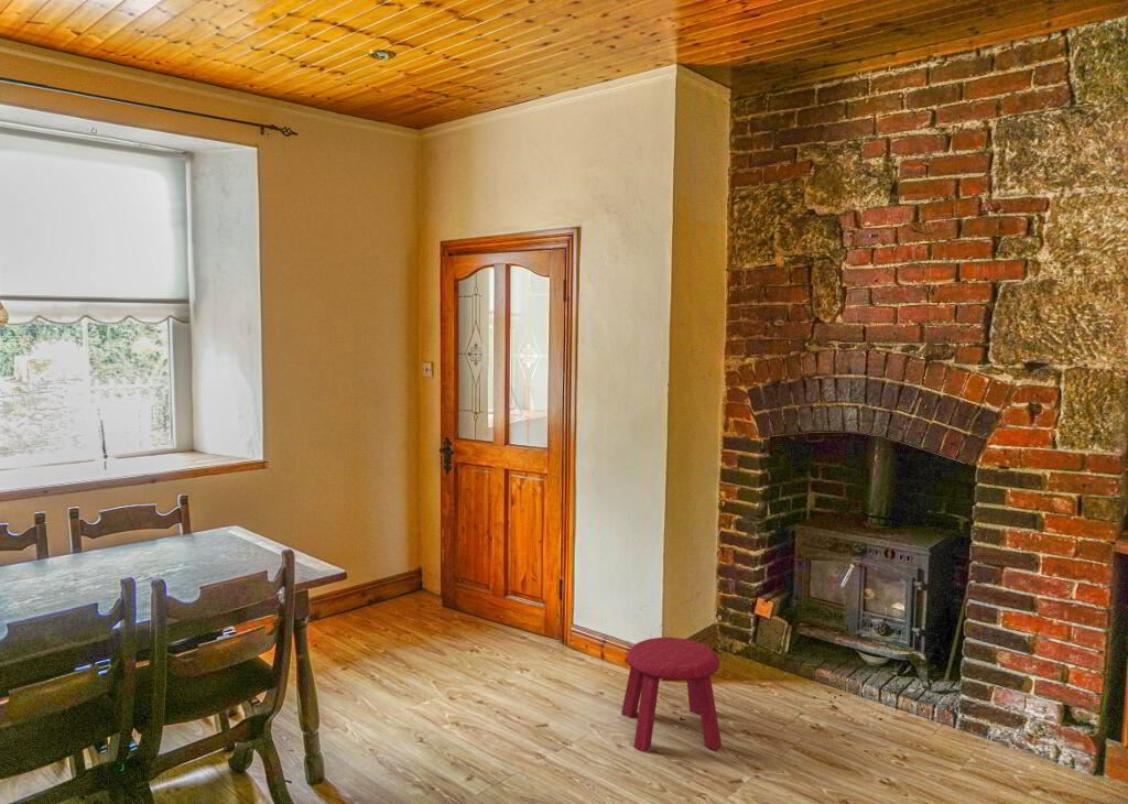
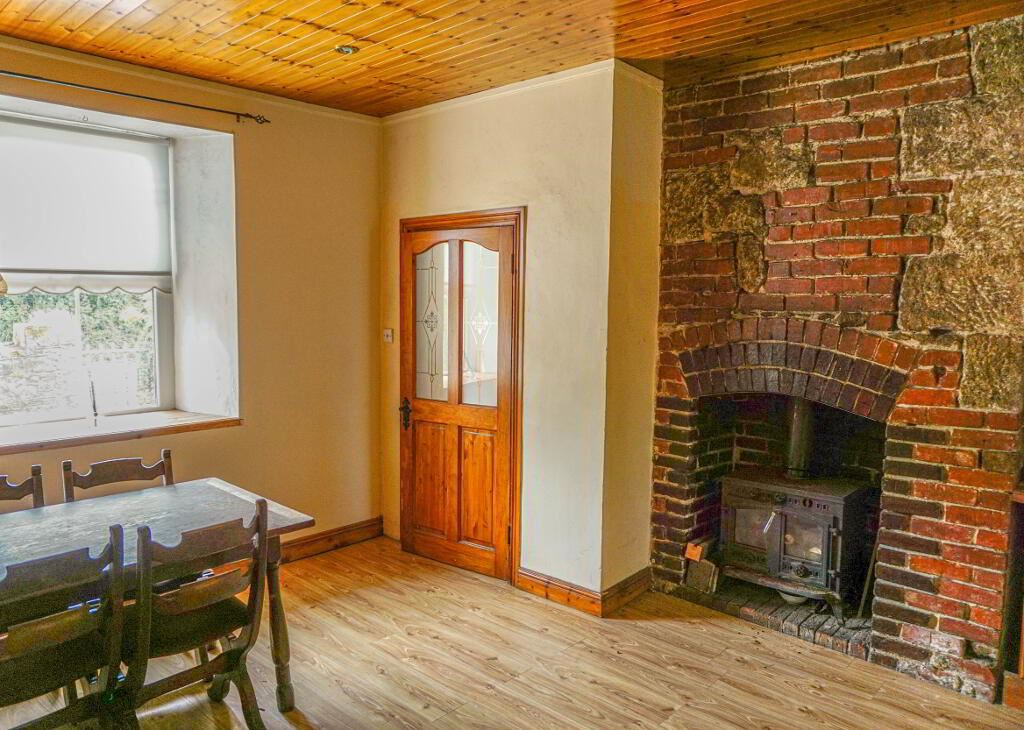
- stool [620,637,723,752]
